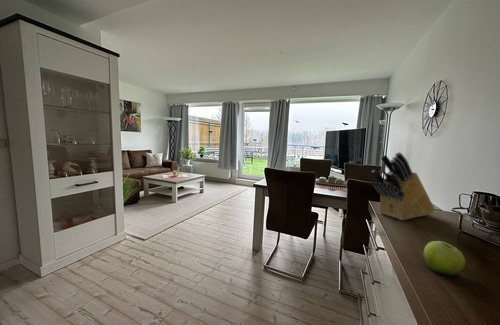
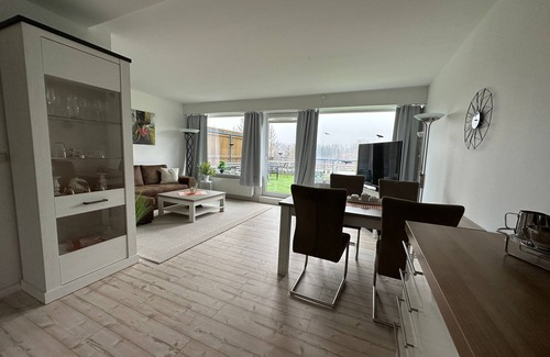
- knife block [370,151,435,221]
- fruit [423,240,466,277]
